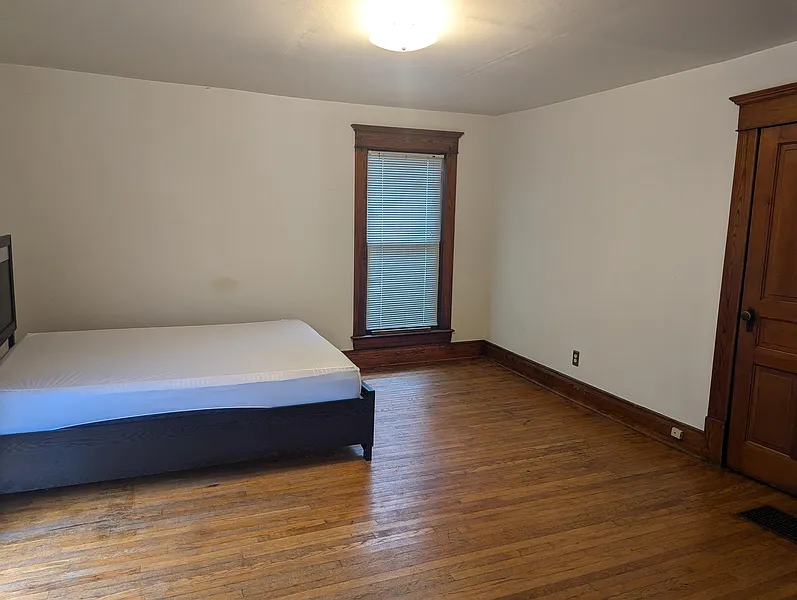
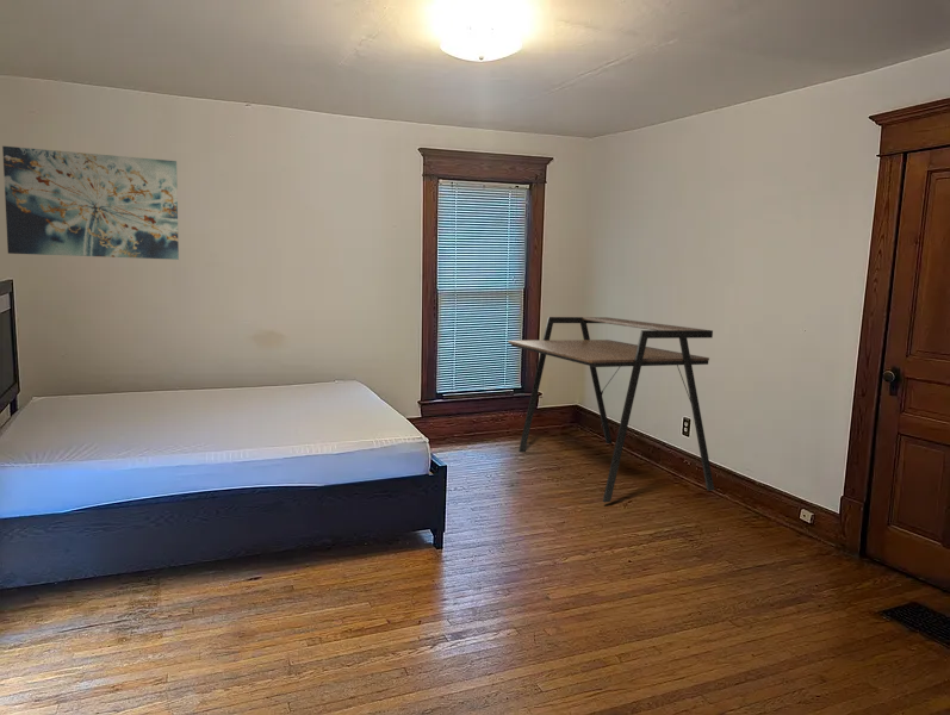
+ wall art [1,145,180,261]
+ desk [507,316,715,504]
